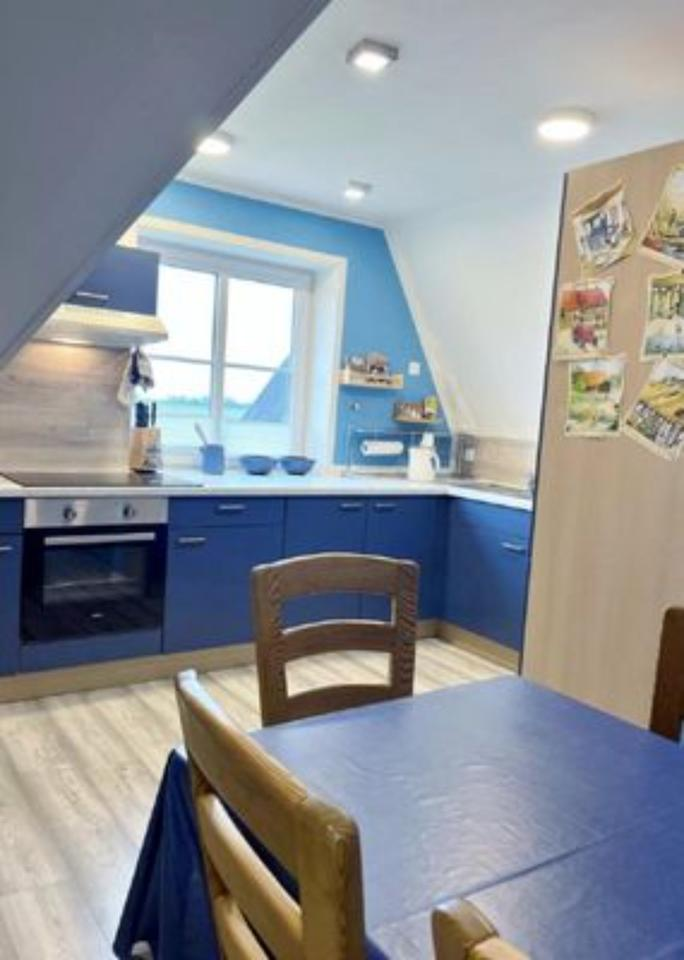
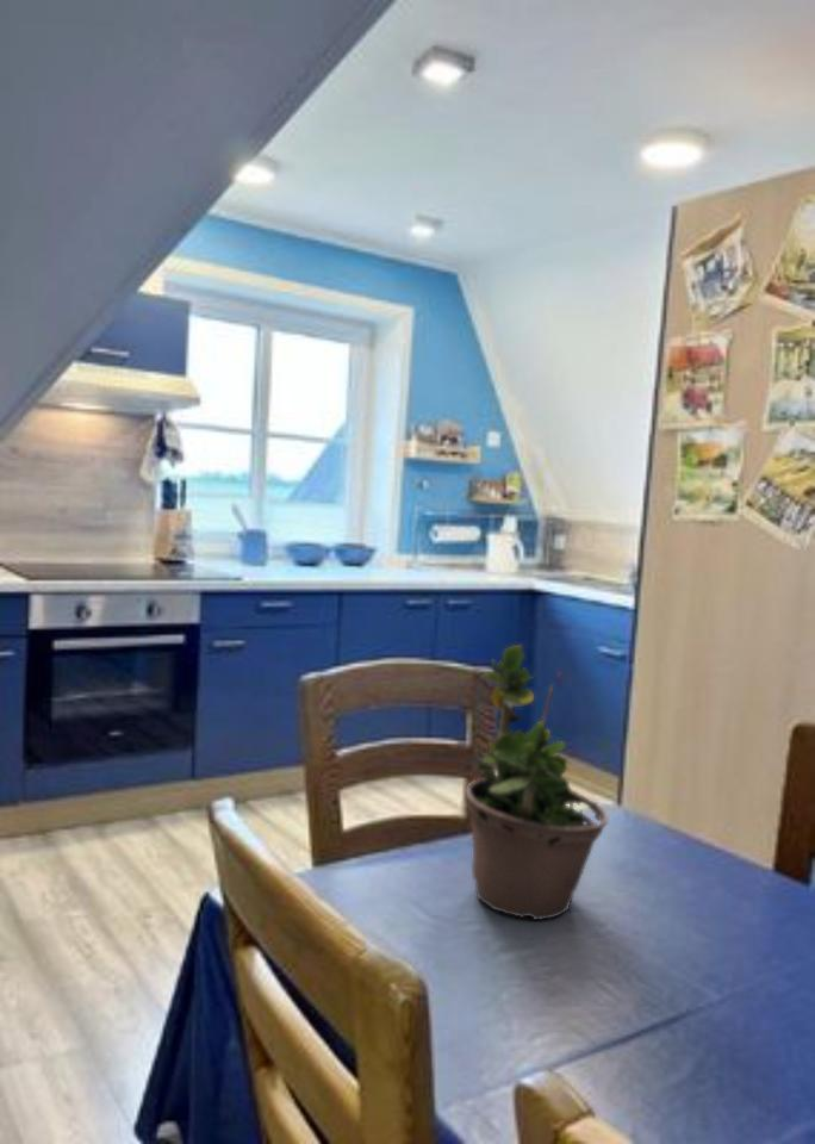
+ potted plant [465,626,610,921]
